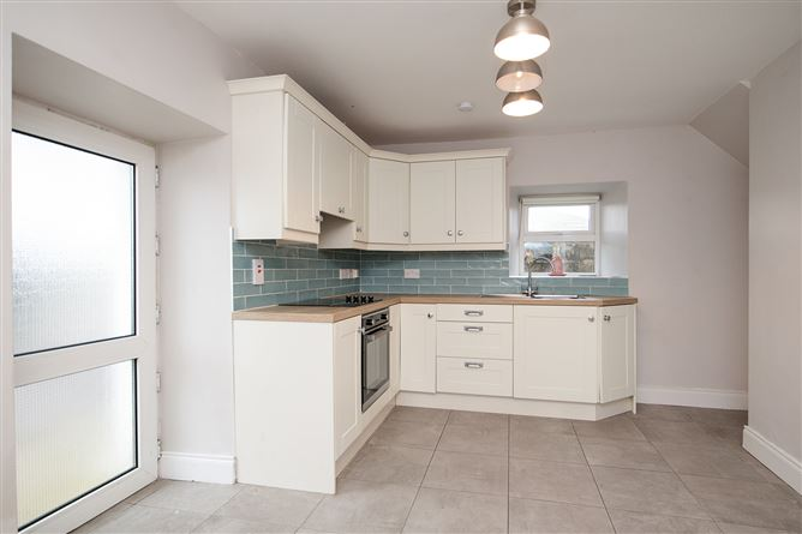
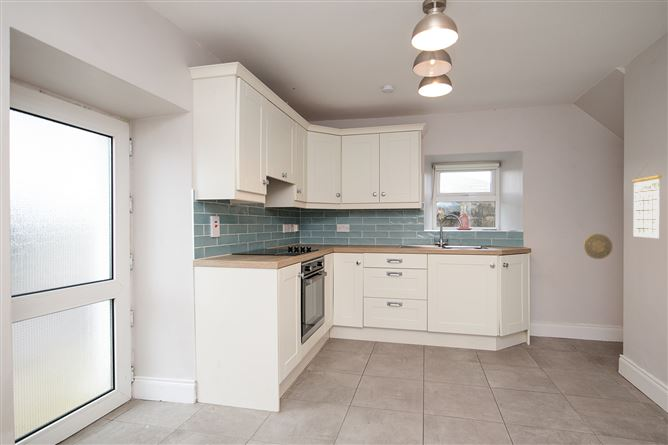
+ calendar [631,162,663,239]
+ decorative plate [583,233,614,260]
